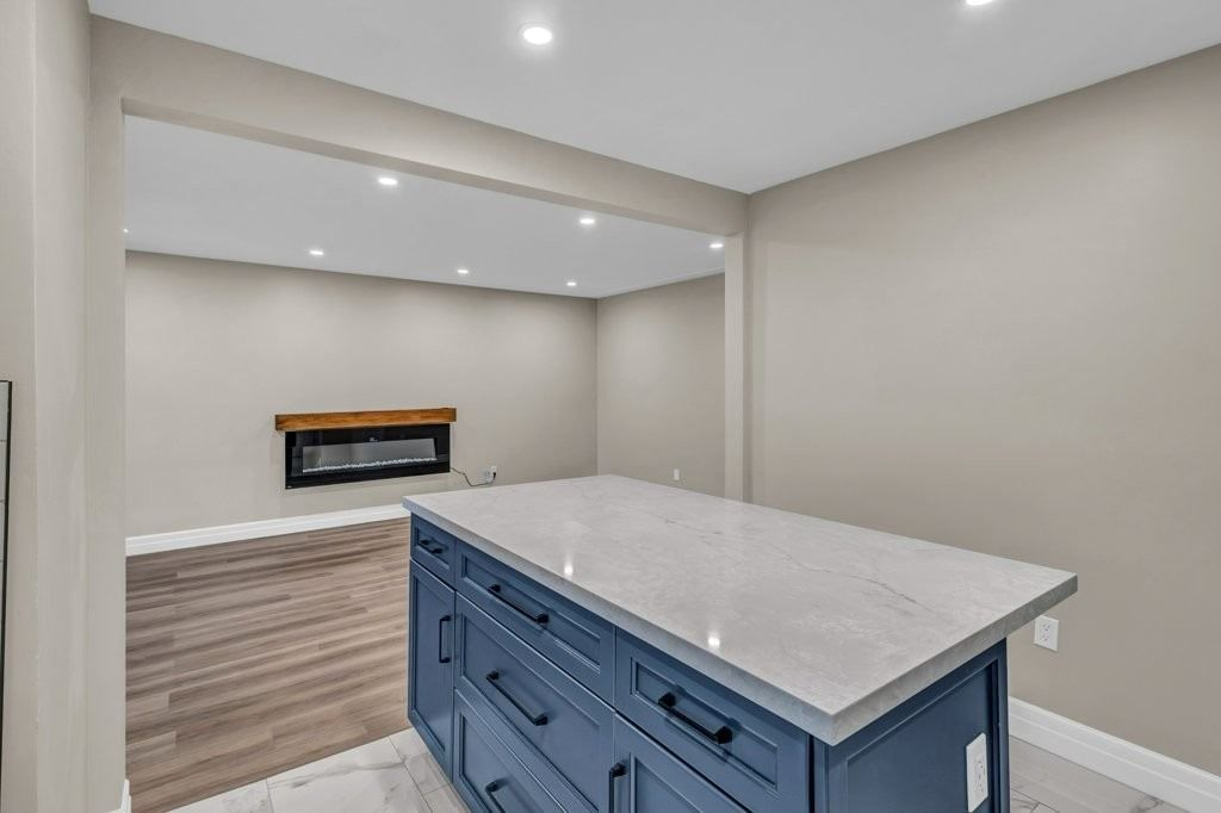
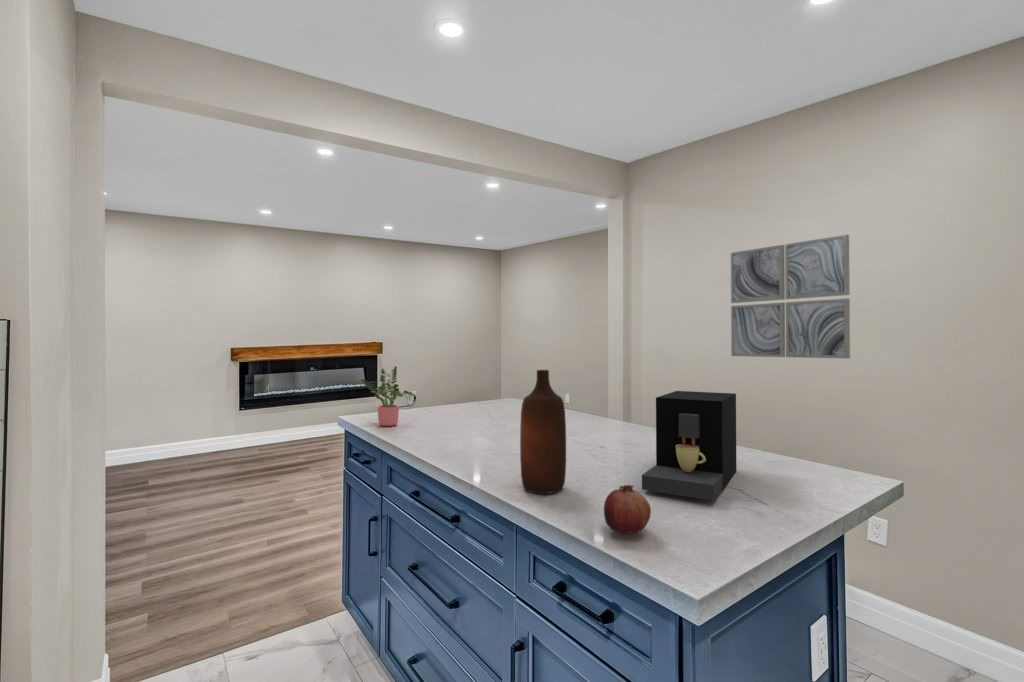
+ coffee maker [641,390,737,502]
+ fruit [603,484,652,534]
+ wall art [730,234,851,360]
+ potted plant [360,366,416,427]
+ bottle [519,369,567,495]
